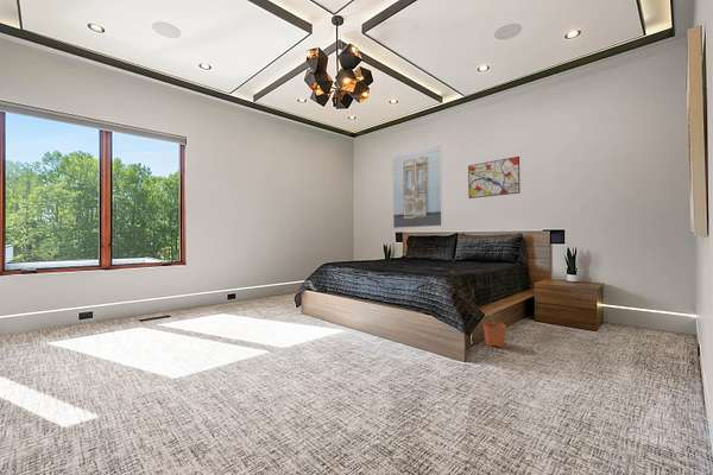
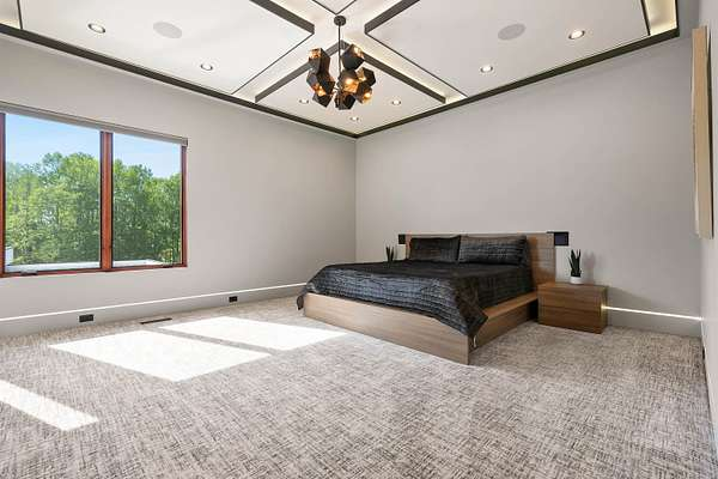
- plant pot [482,315,507,348]
- wall art [467,156,522,200]
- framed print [391,144,443,229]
